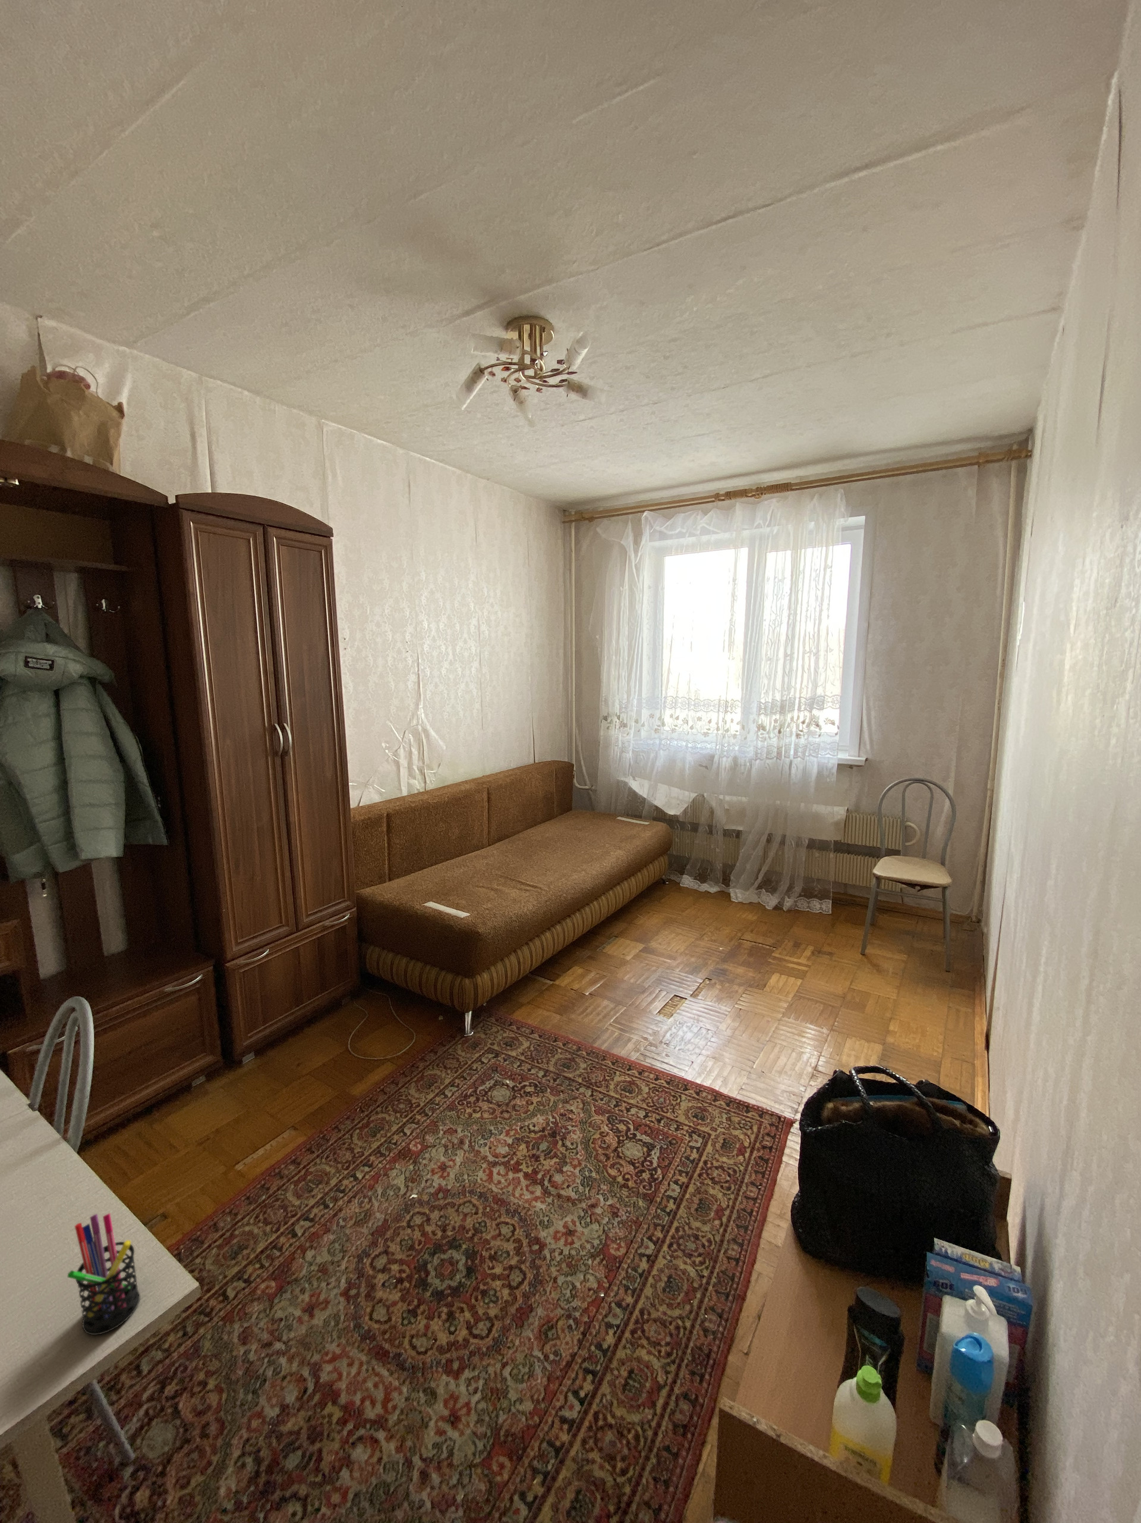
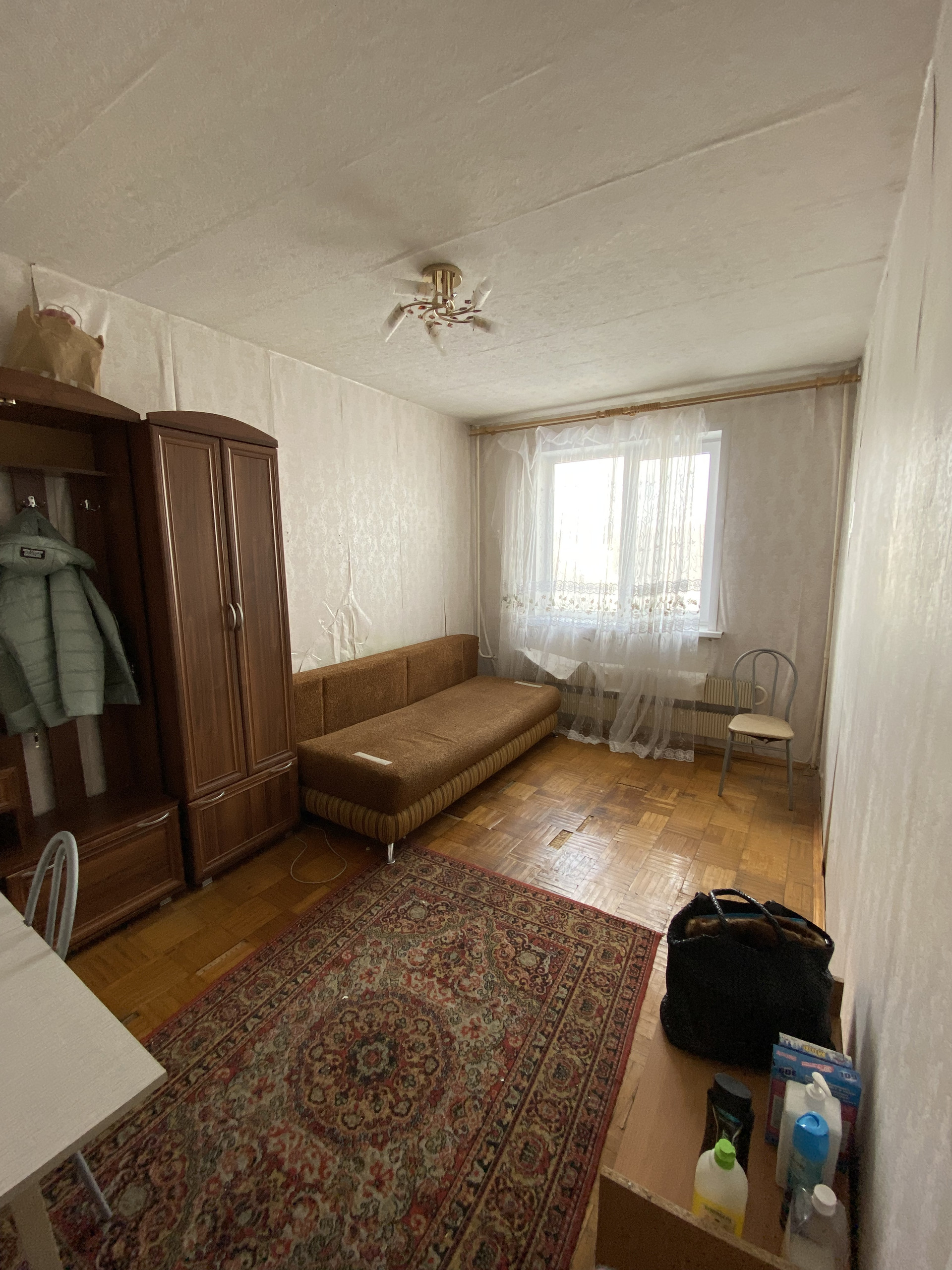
- pen holder [67,1212,141,1336]
